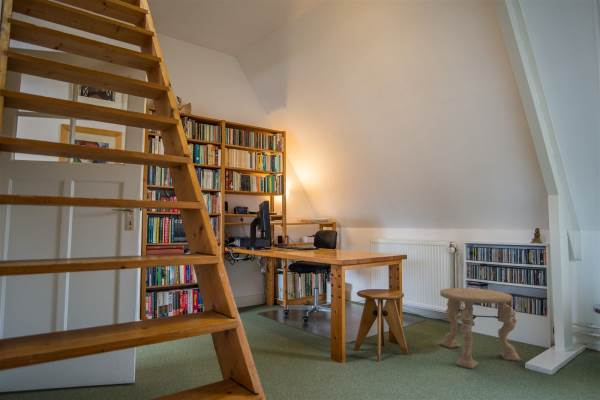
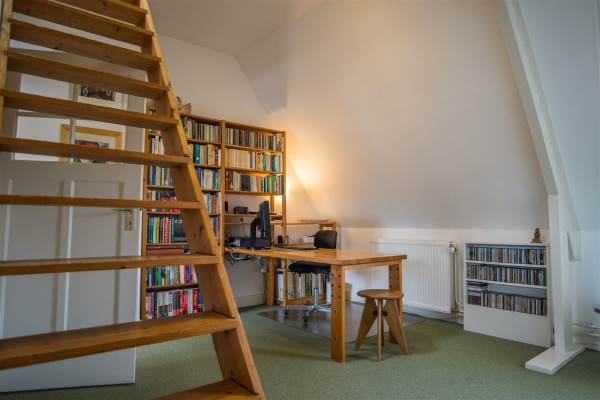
- side table [439,287,521,370]
